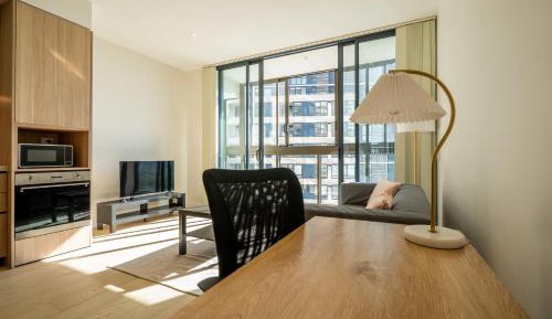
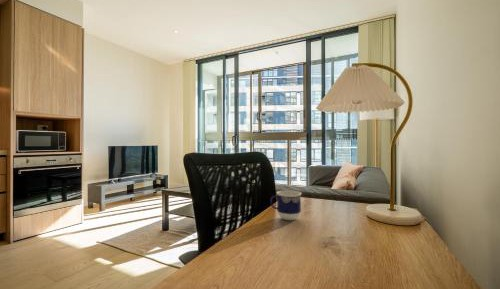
+ cup [269,189,303,221]
